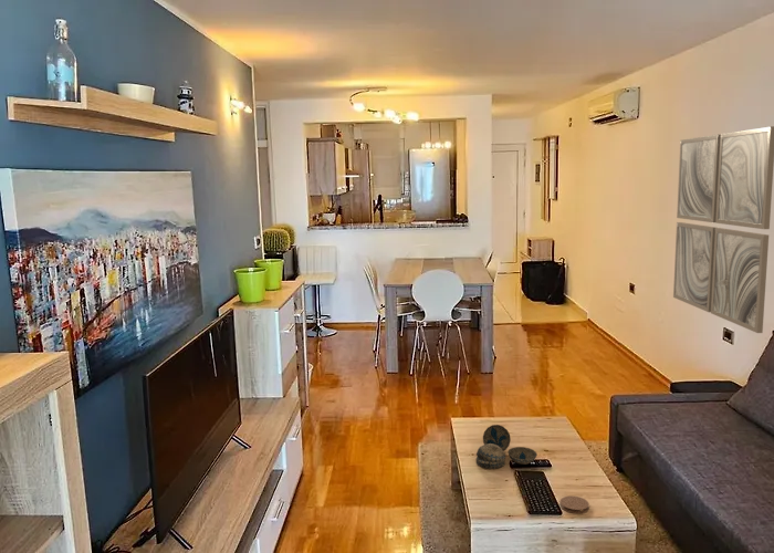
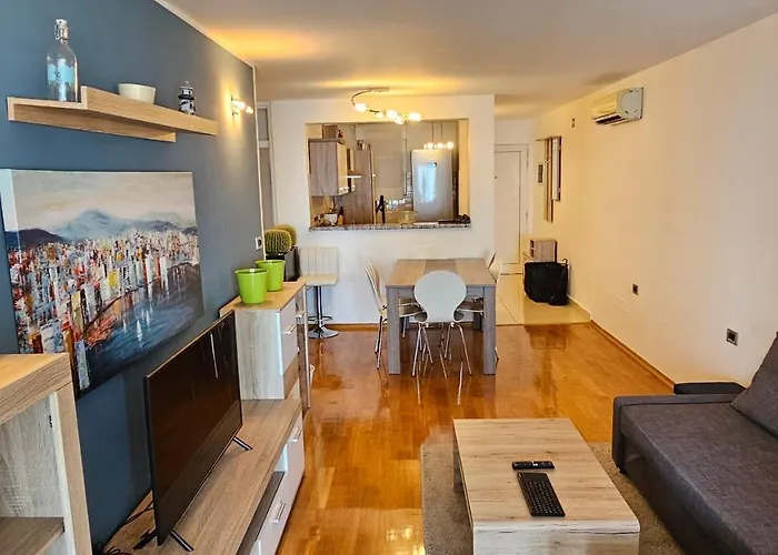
- decorative bowl [474,424,538,470]
- coaster [559,494,590,514]
- wall art [672,125,774,334]
